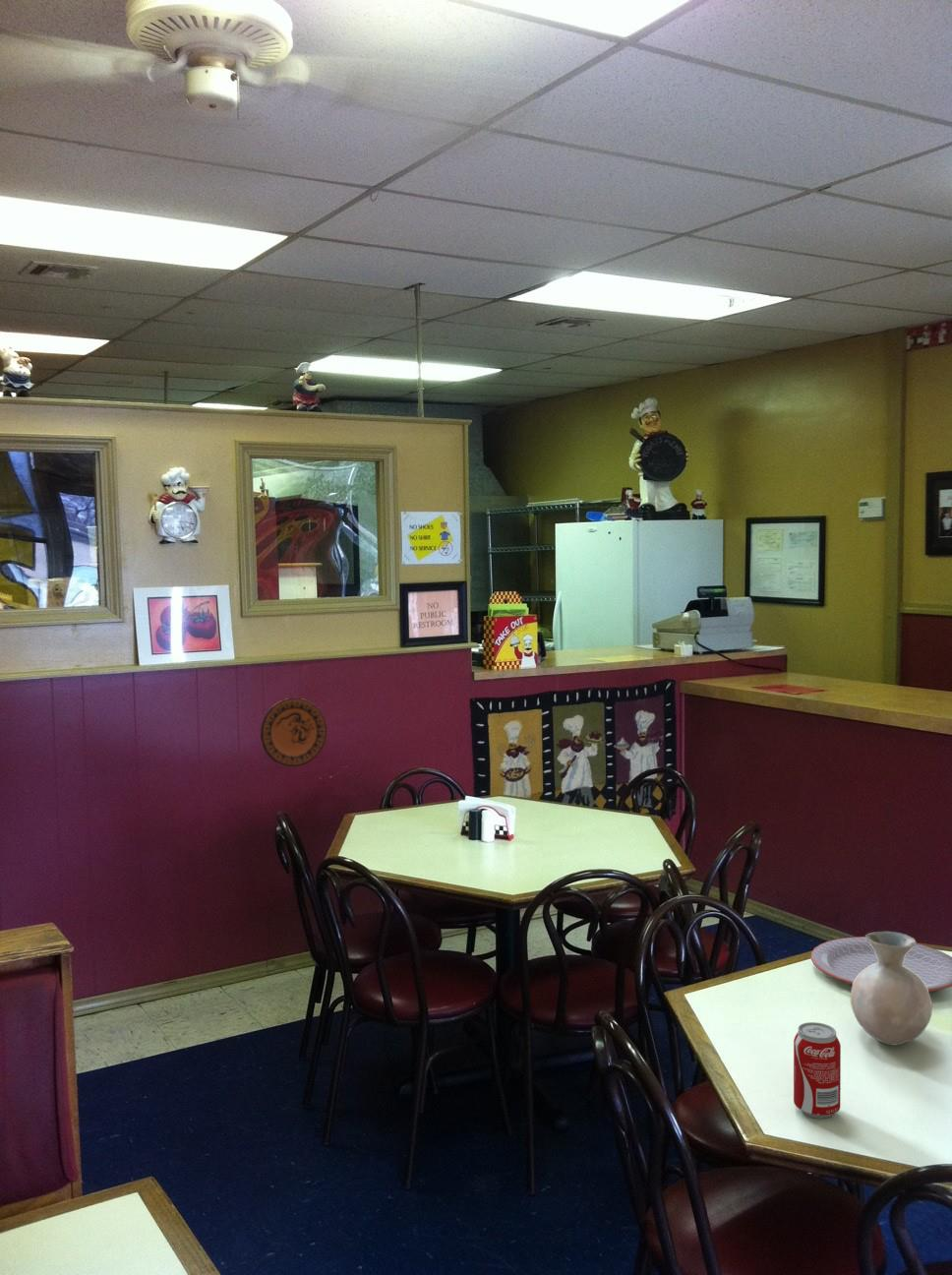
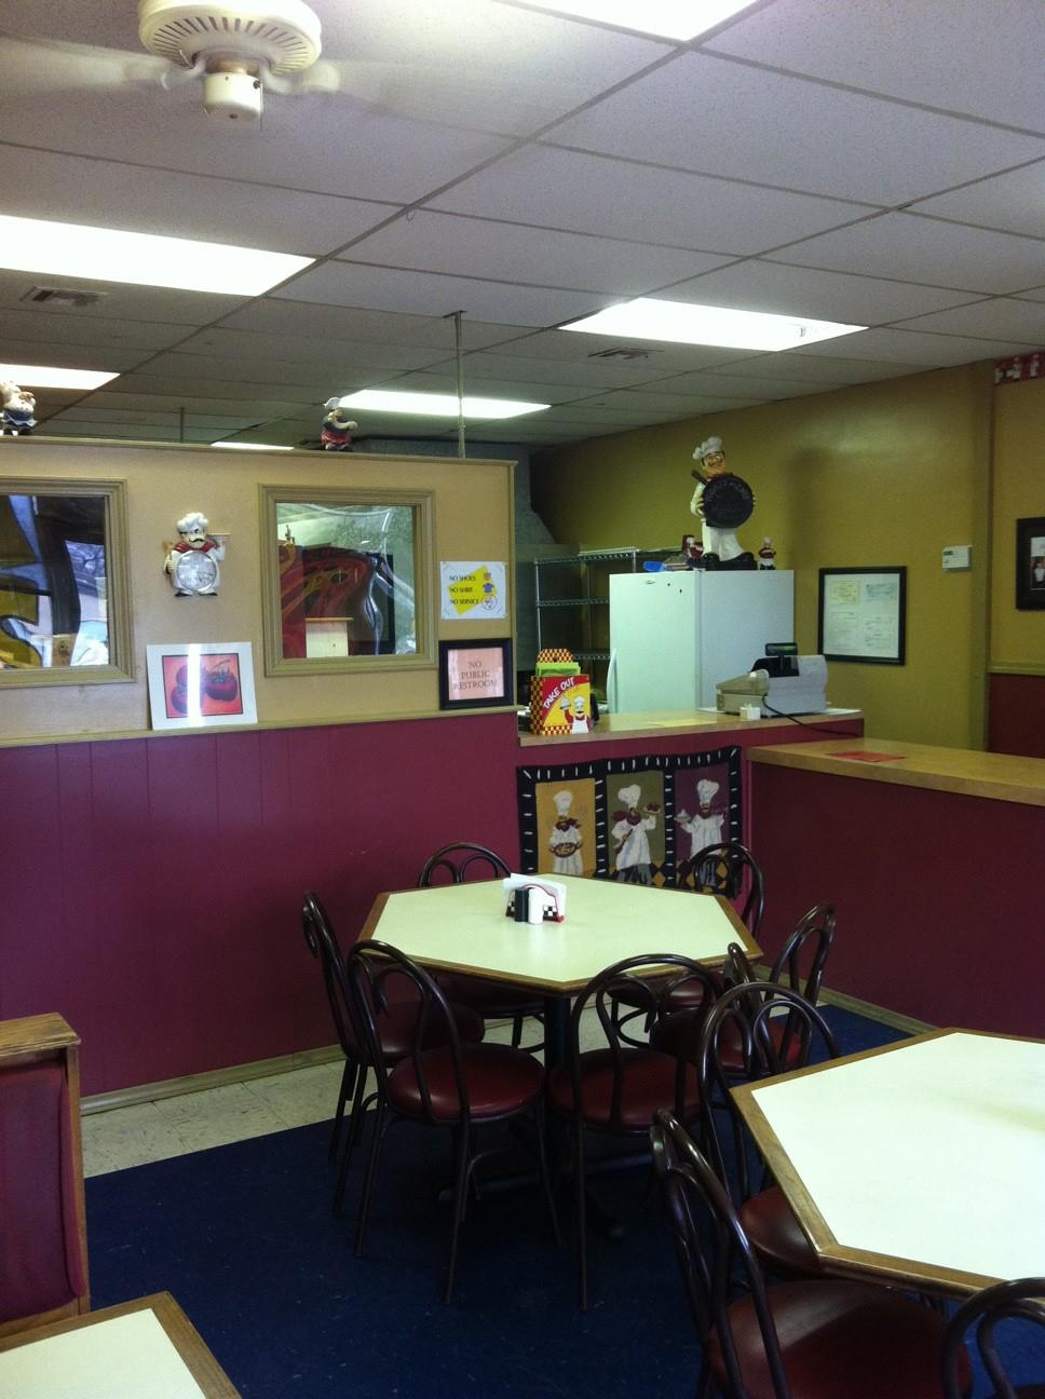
- vase [850,931,933,1047]
- plate [810,936,952,993]
- beverage can [793,1021,842,1120]
- decorative plate [260,698,327,768]
